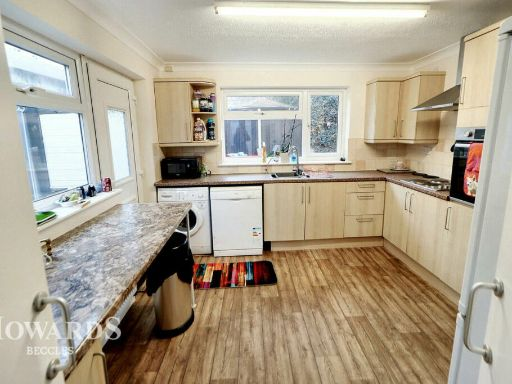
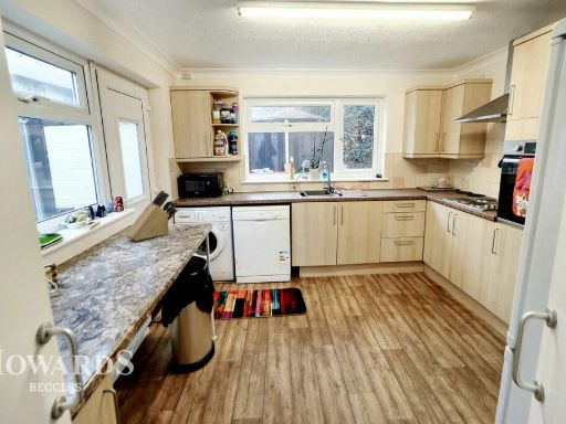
+ knife block [124,189,179,242]
